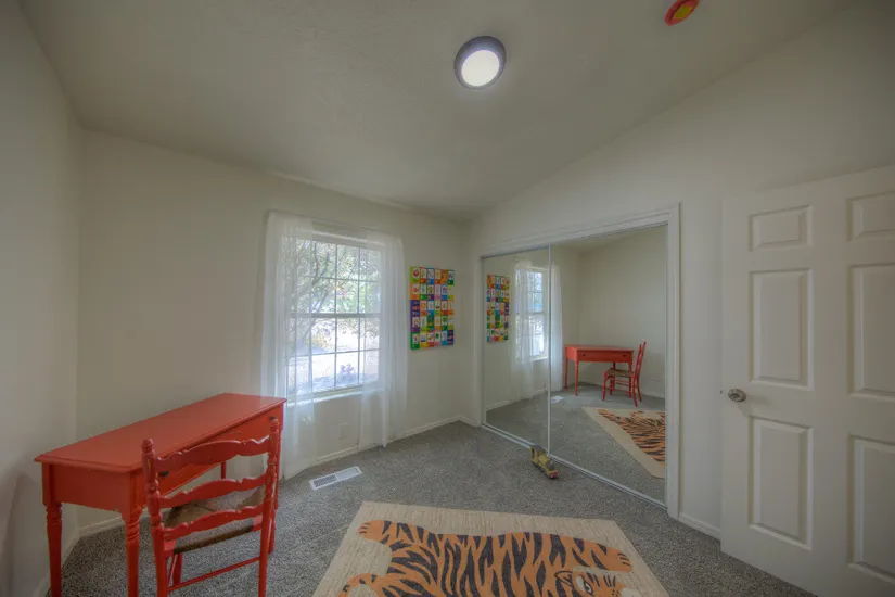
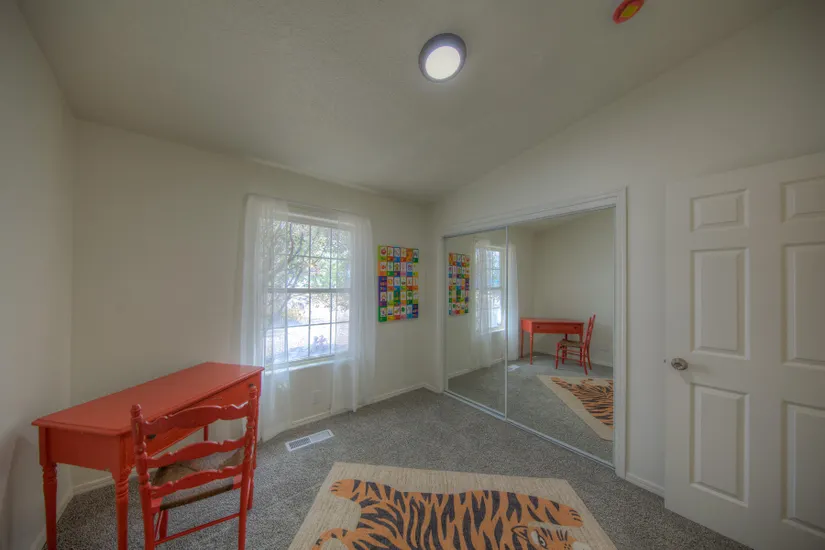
- toy train [528,443,560,479]
